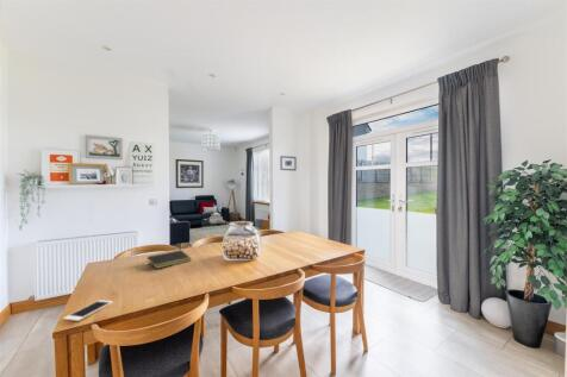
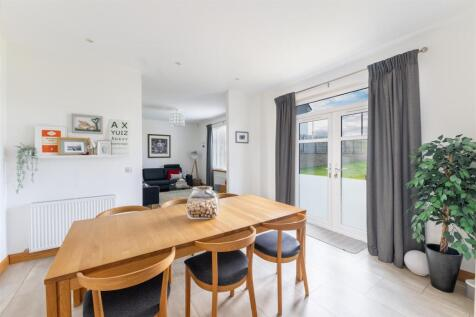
- cell phone [62,299,114,322]
- notepad [145,249,193,270]
